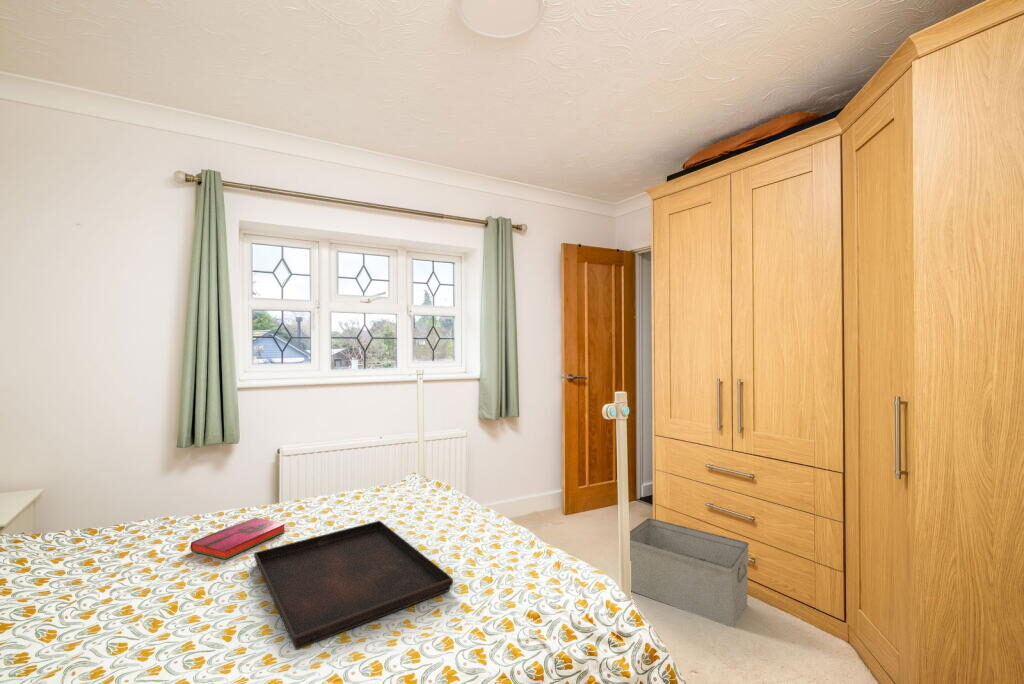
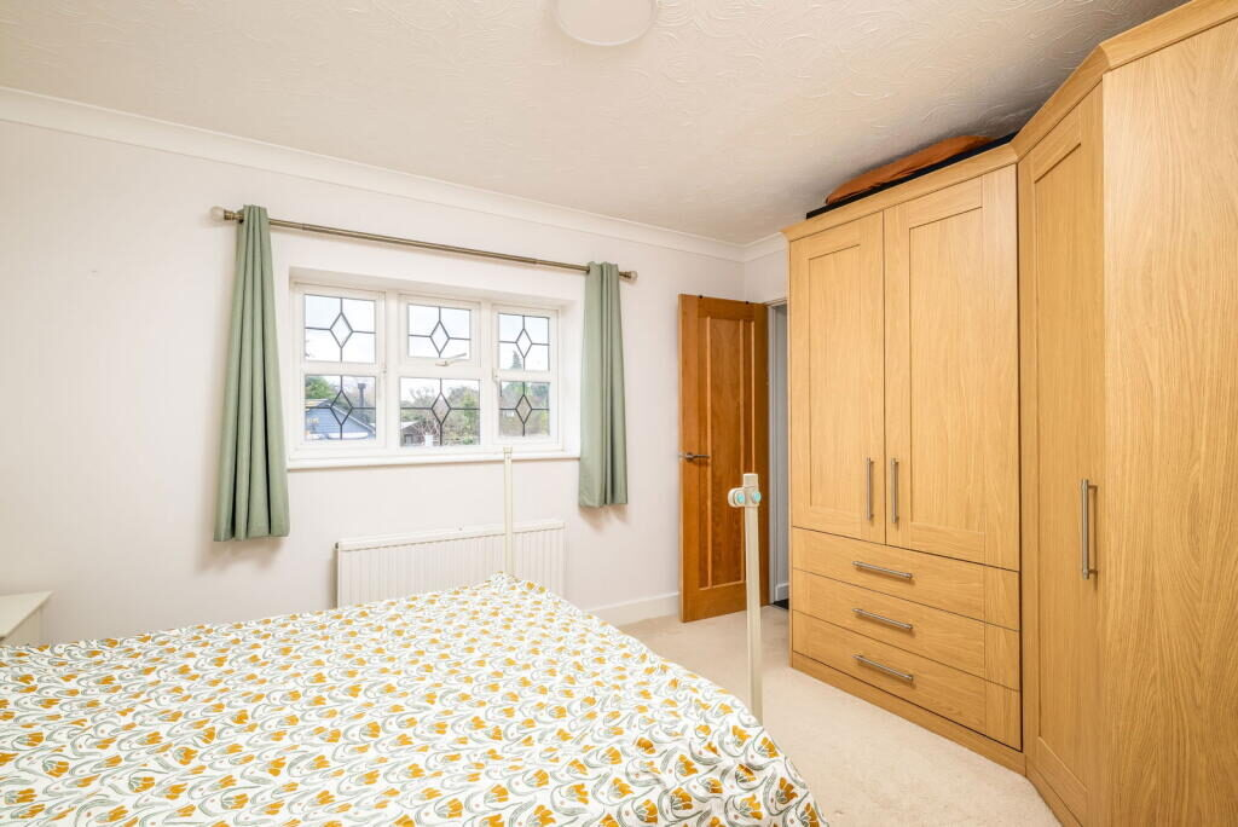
- storage bin [629,517,750,628]
- hardback book [190,516,287,560]
- serving tray [253,520,454,651]
